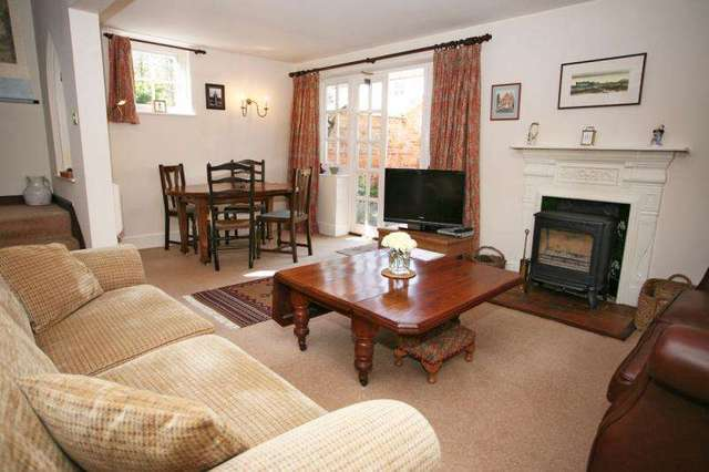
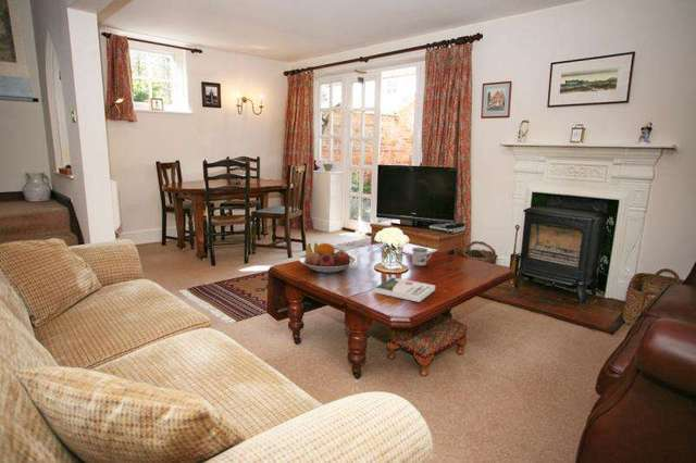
+ mug [411,247,433,266]
+ book [373,276,436,303]
+ fruit bowl [298,242,358,274]
